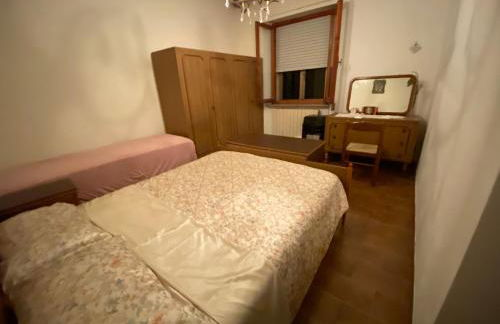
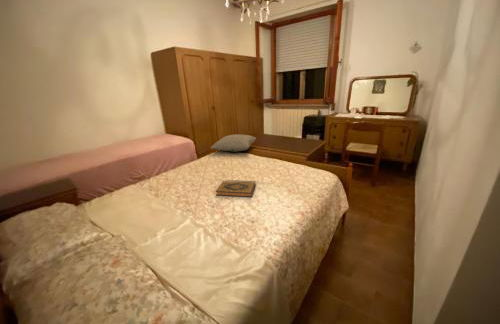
+ pillow [210,133,257,153]
+ hardback book [214,180,257,198]
